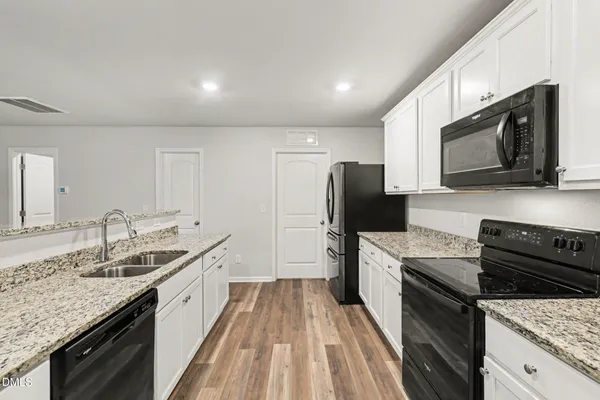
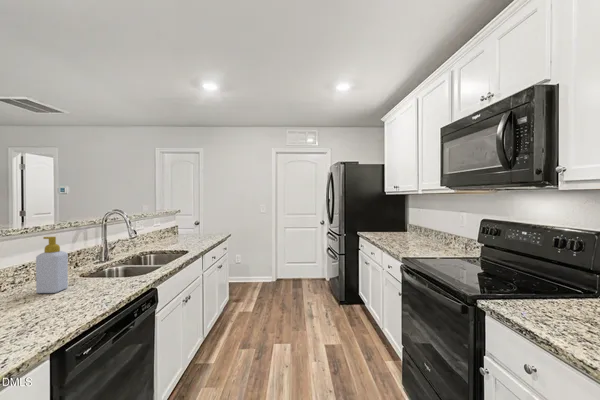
+ soap bottle [35,236,69,294]
